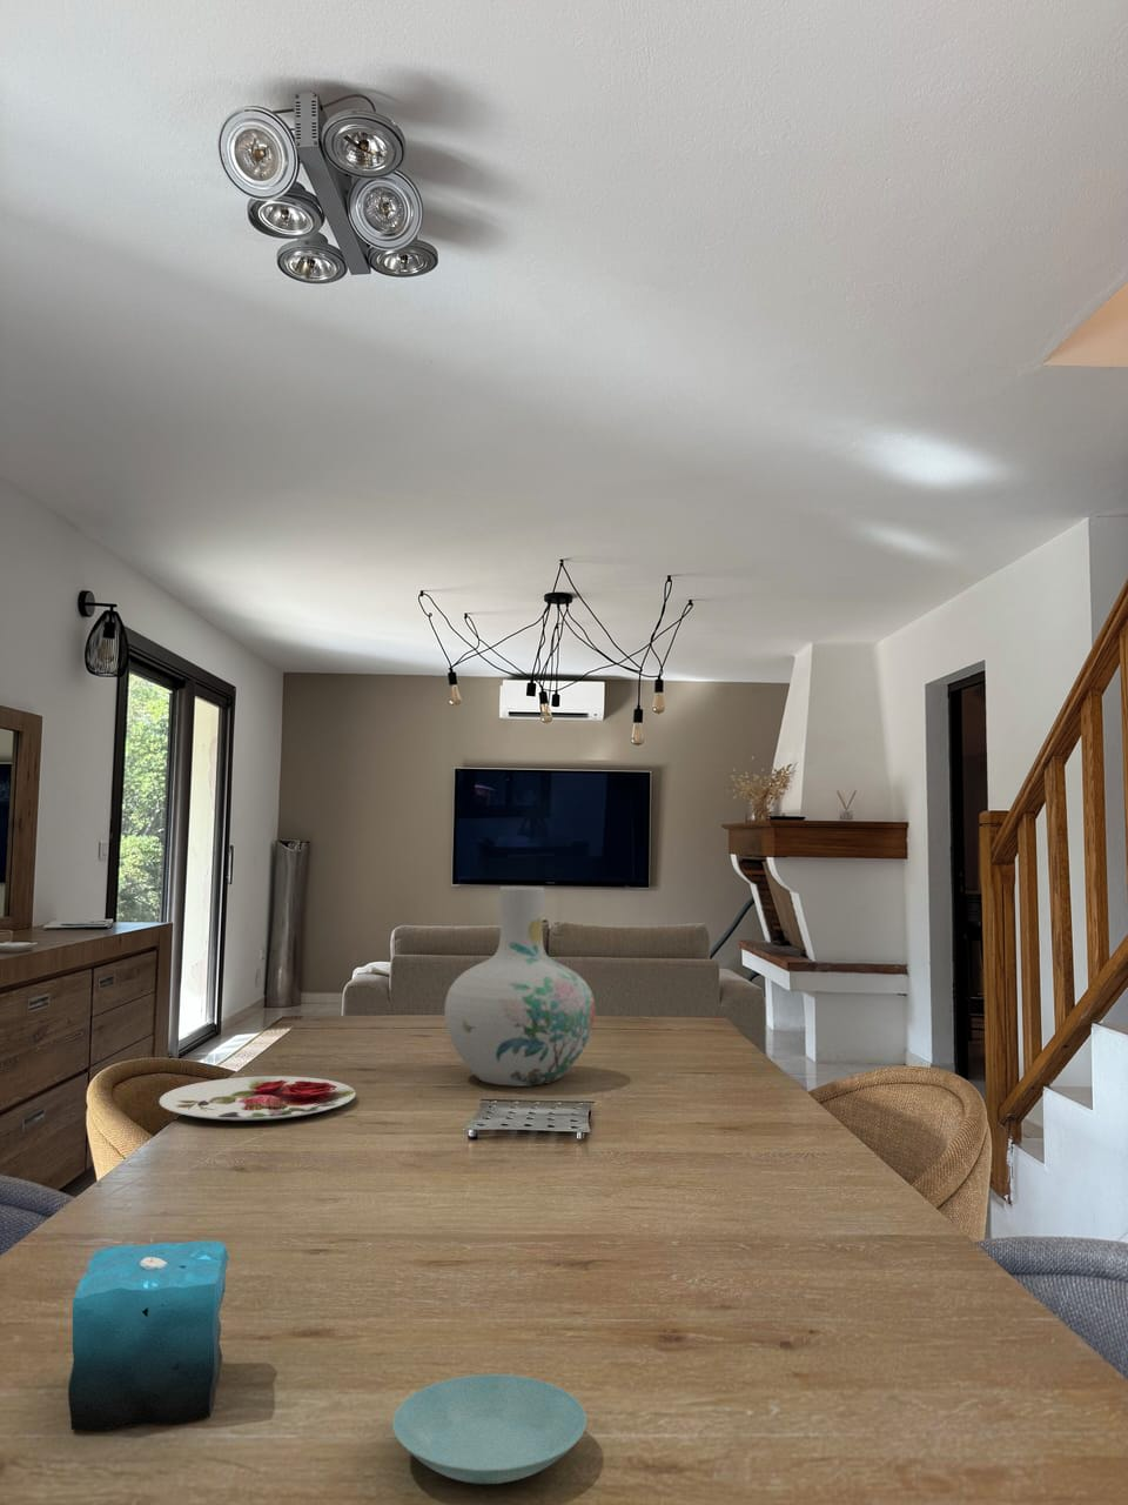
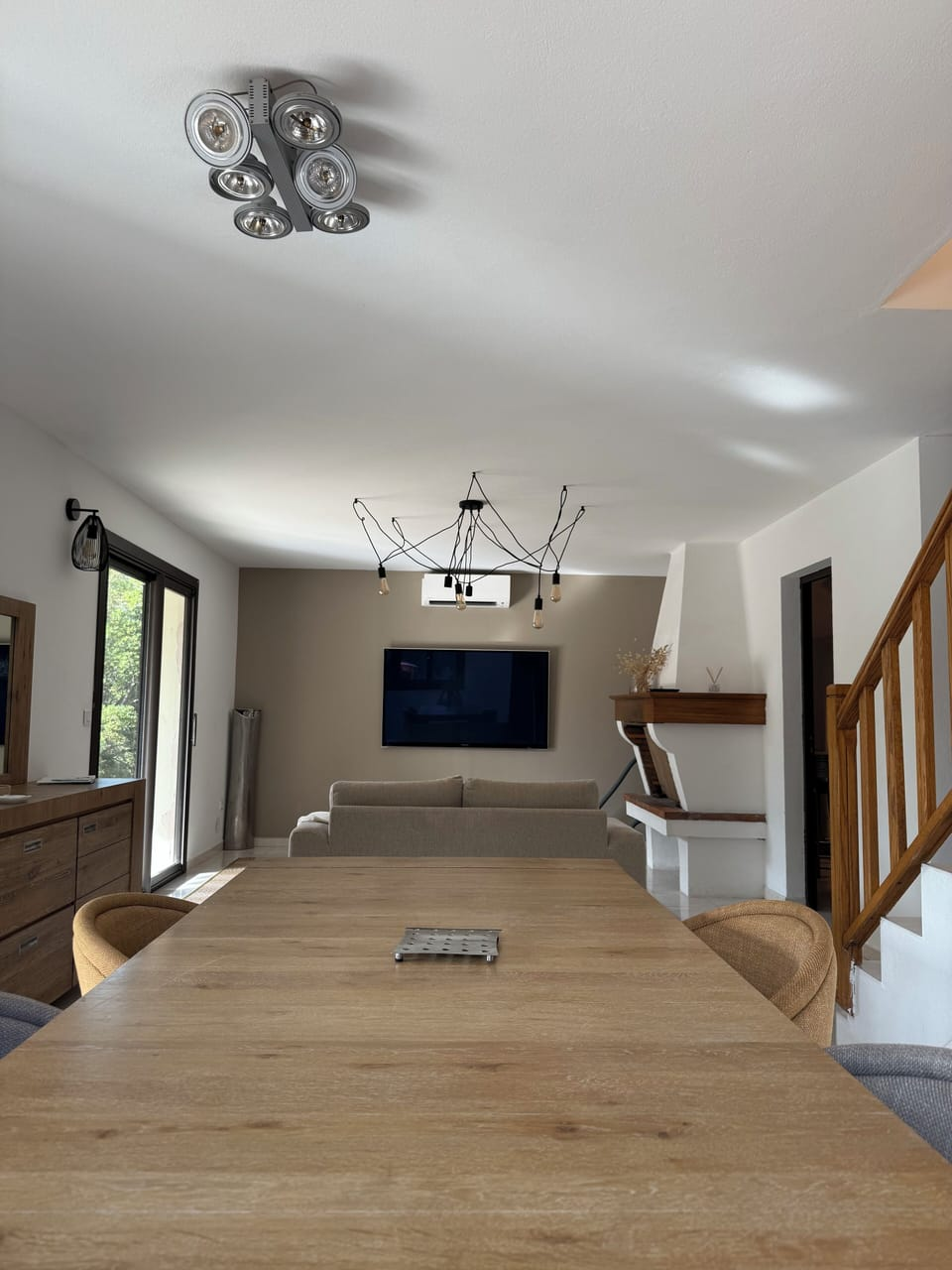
- plate [159,1075,357,1122]
- saucer [391,1373,588,1485]
- vase [444,885,596,1087]
- candle [68,1218,229,1430]
